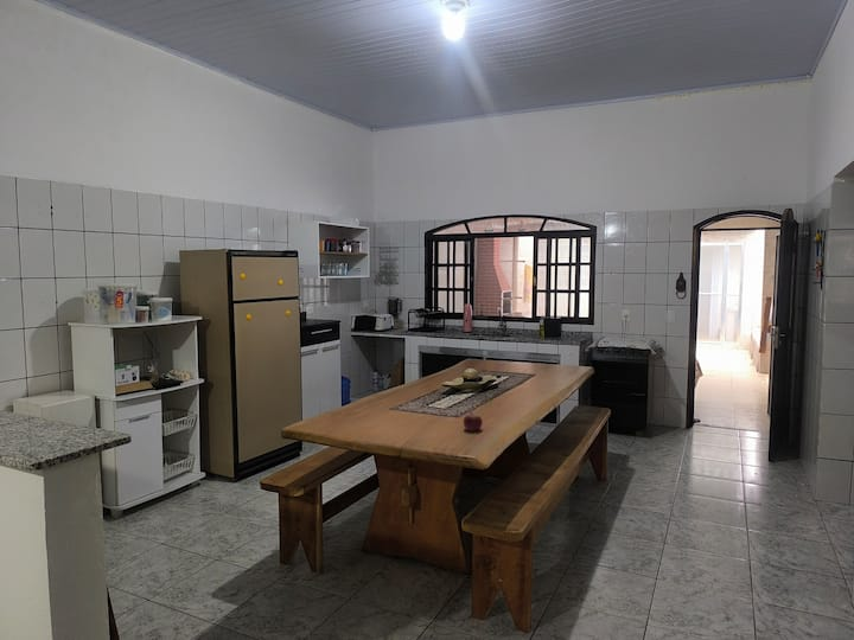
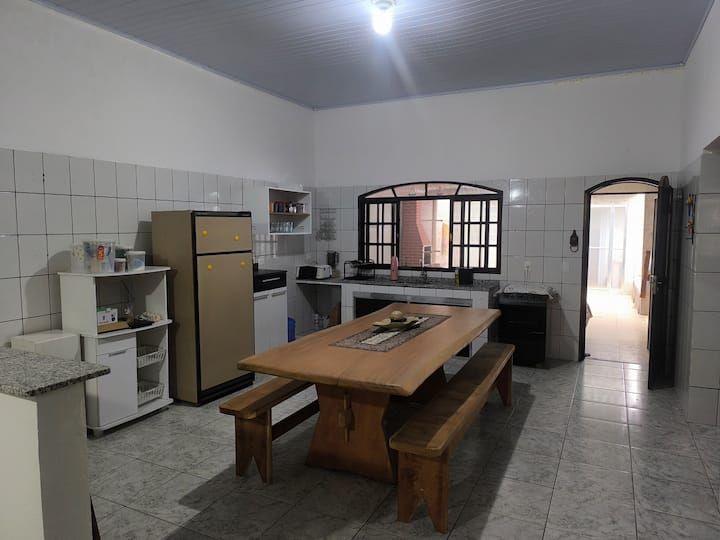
- fruit [463,410,484,431]
